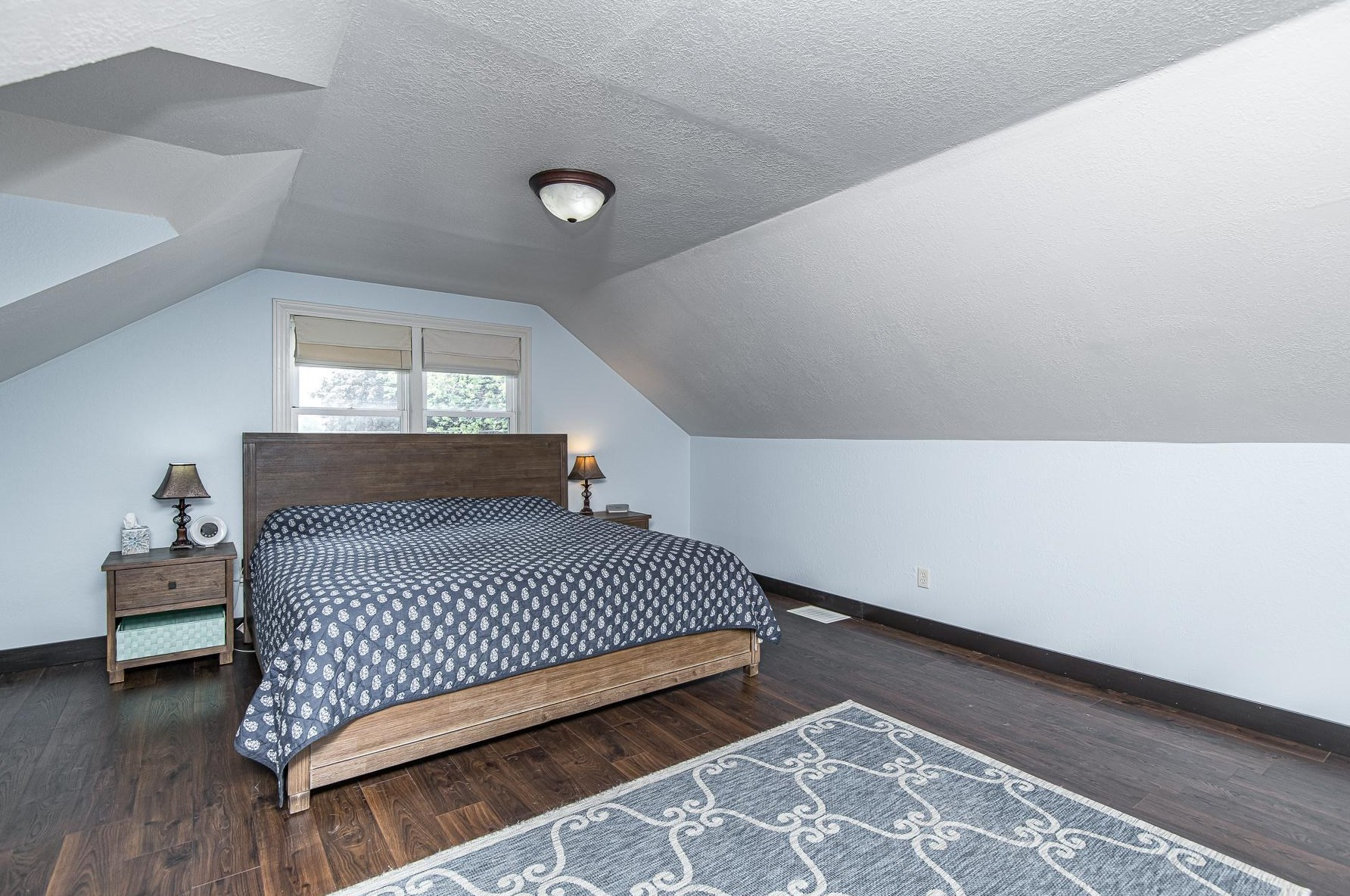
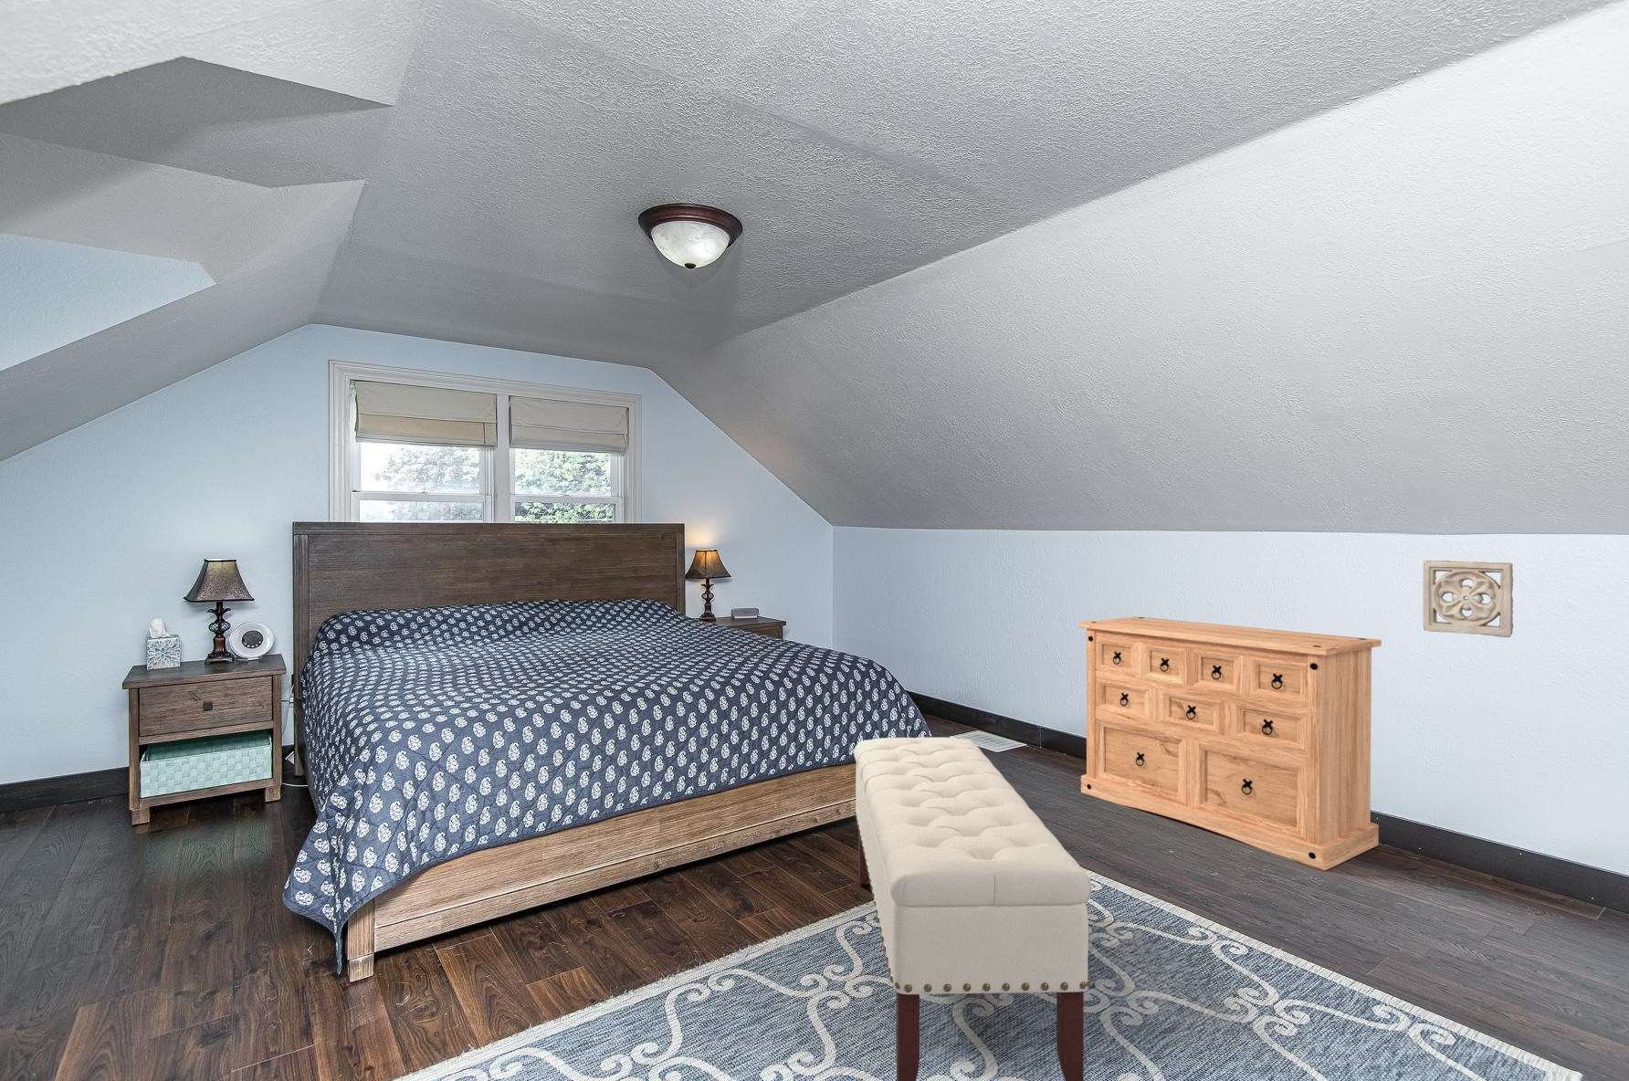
+ dresser [1078,615,1383,871]
+ wall ornament [1421,560,1514,638]
+ bench [853,737,1093,1081]
